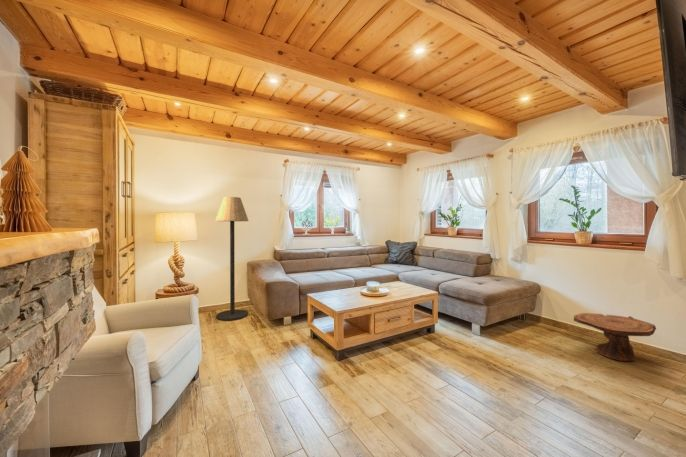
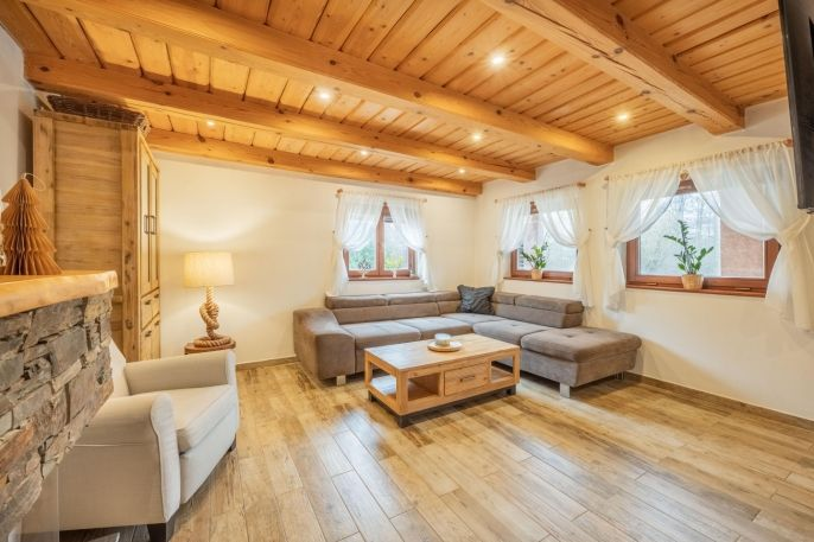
- side table [573,312,657,362]
- floor lamp [214,196,249,321]
